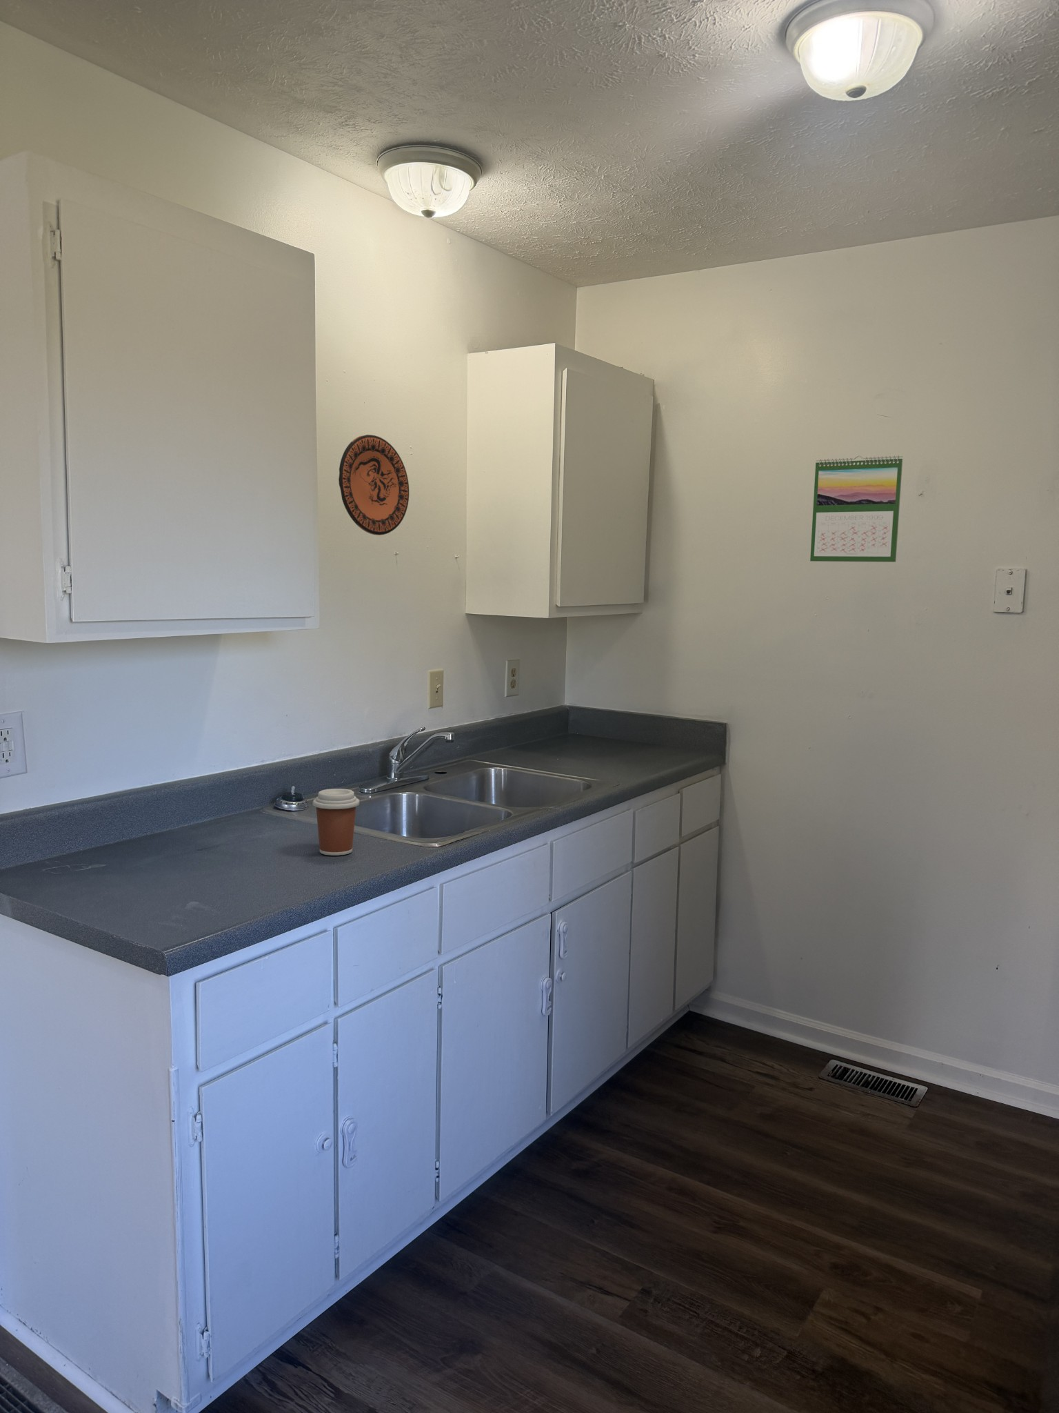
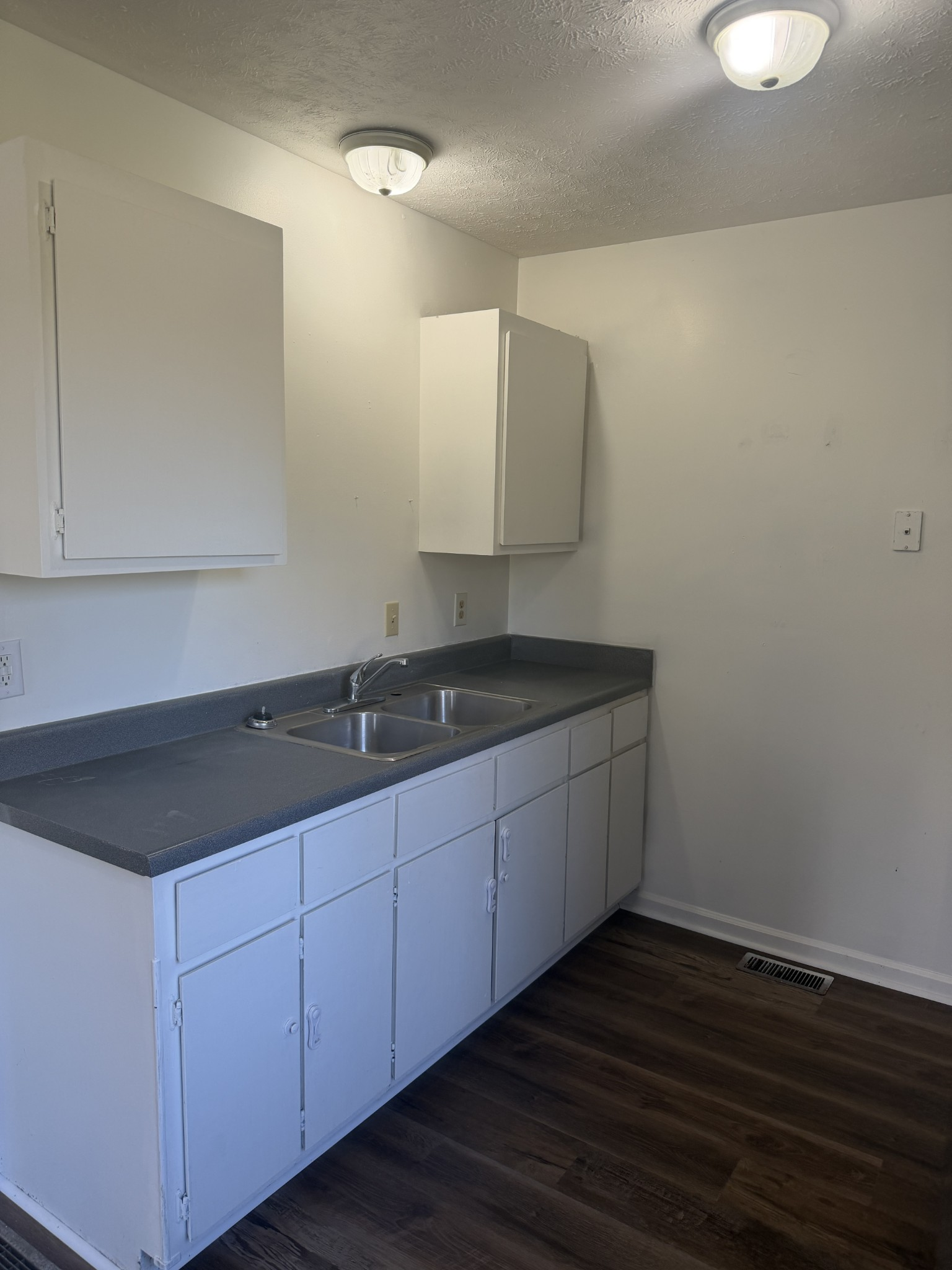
- decorative plate [338,434,409,536]
- coffee cup [313,788,360,857]
- calendar [810,455,903,562]
